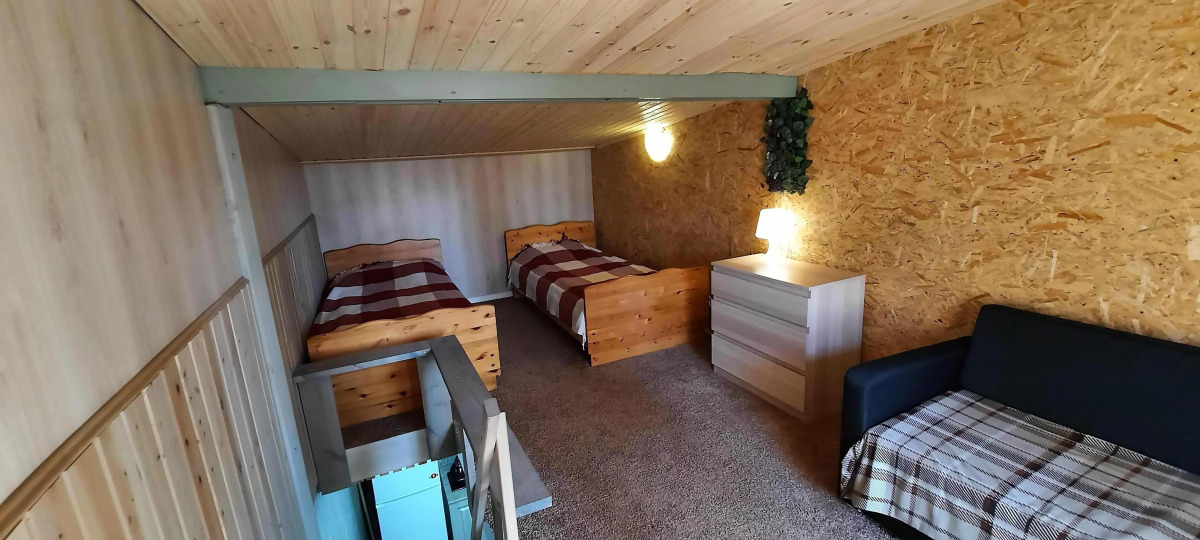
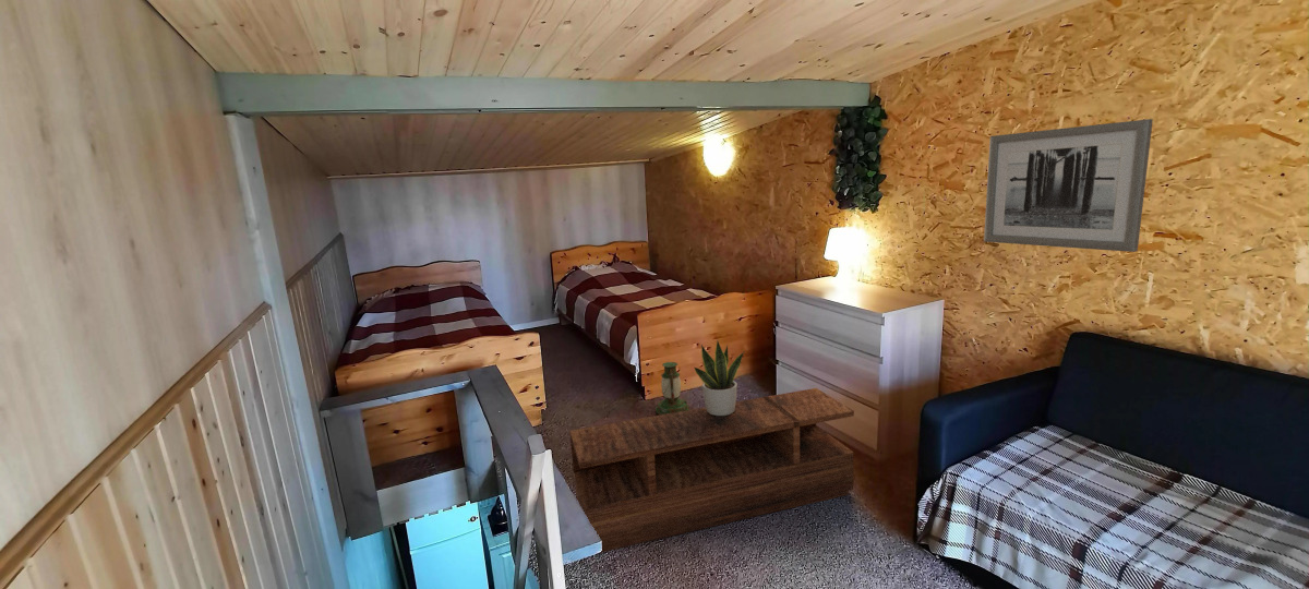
+ coffee table [568,387,855,554]
+ potted plant [694,339,746,417]
+ wall art [983,118,1154,253]
+ lantern [654,361,690,416]
